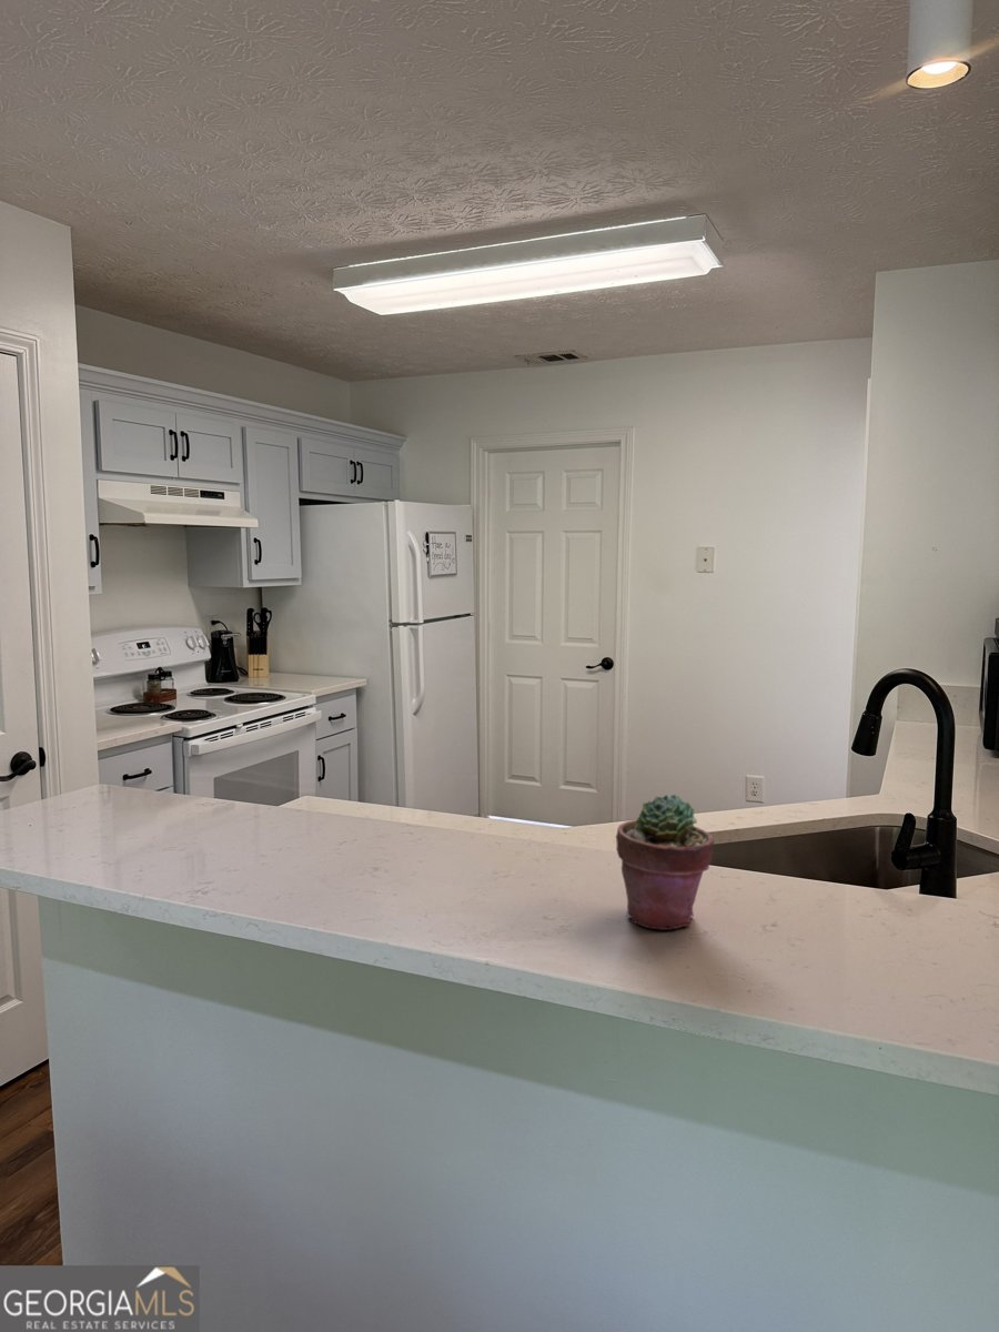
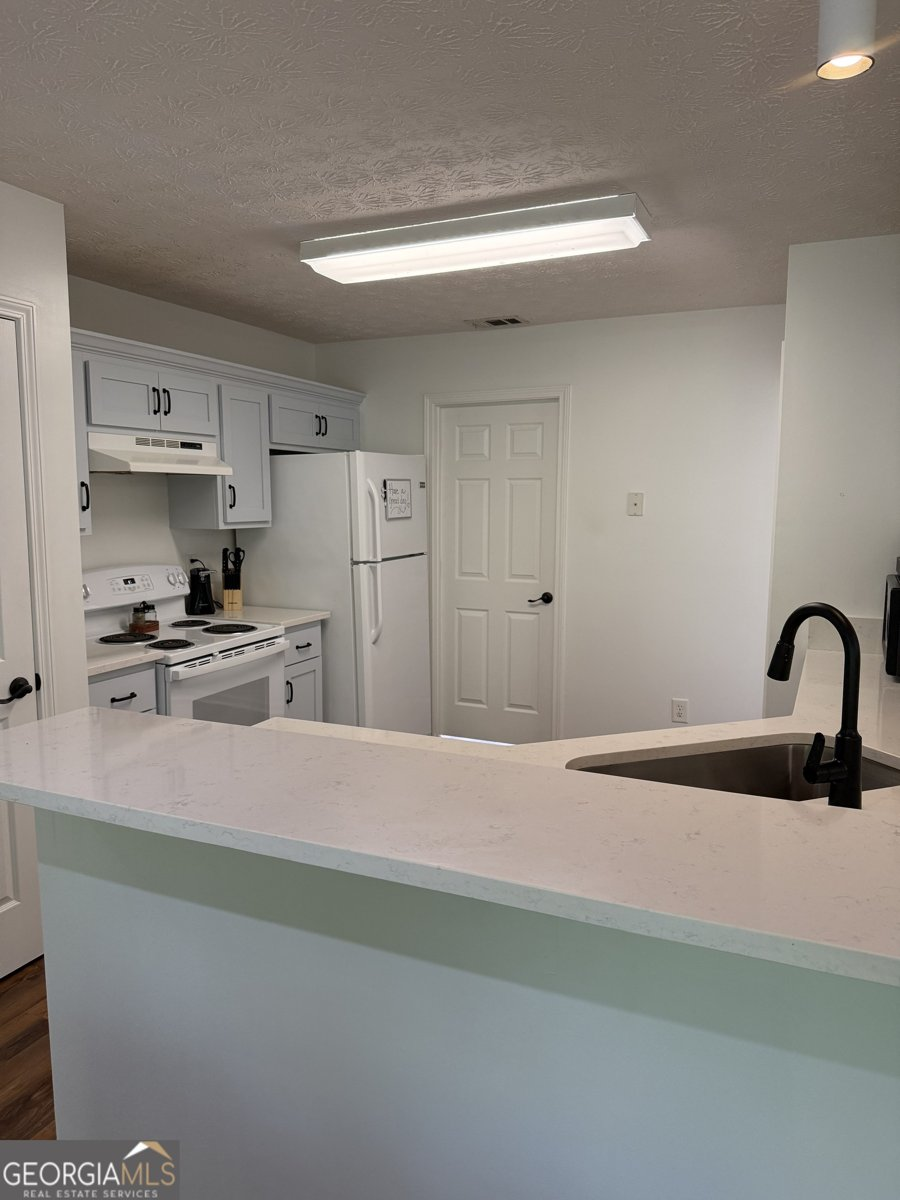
- potted succulent [615,794,715,931]
